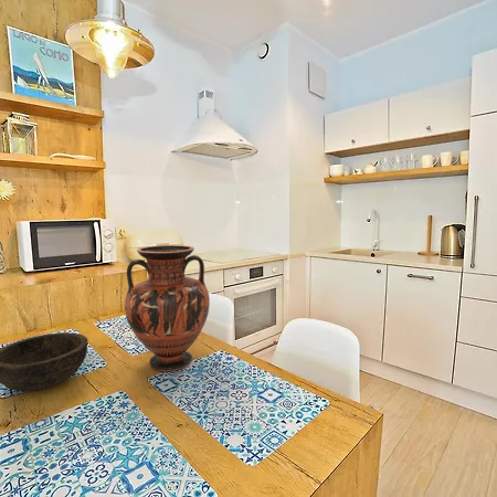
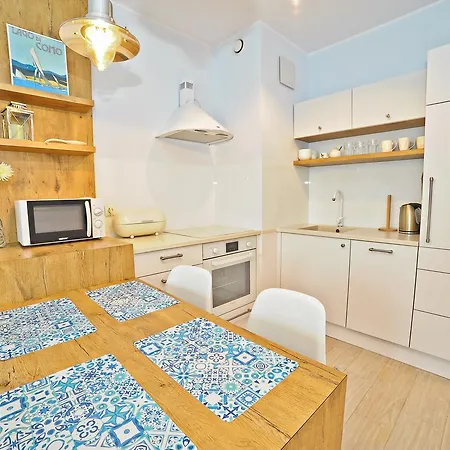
- bowl [0,331,89,392]
- vase [124,244,211,372]
